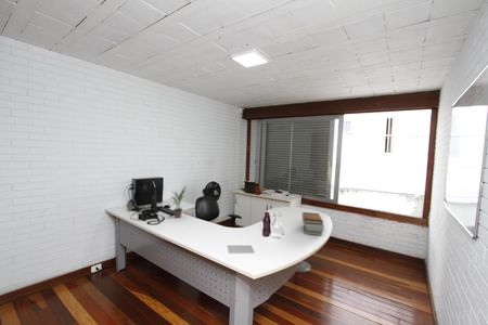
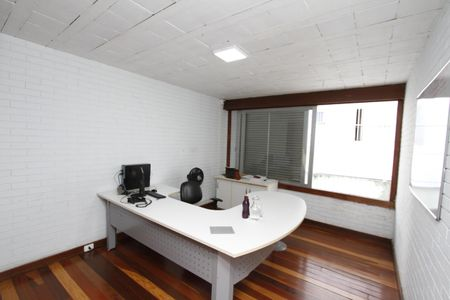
- book stack [301,211,325,236]
- potted plant [169,185,190,219]
